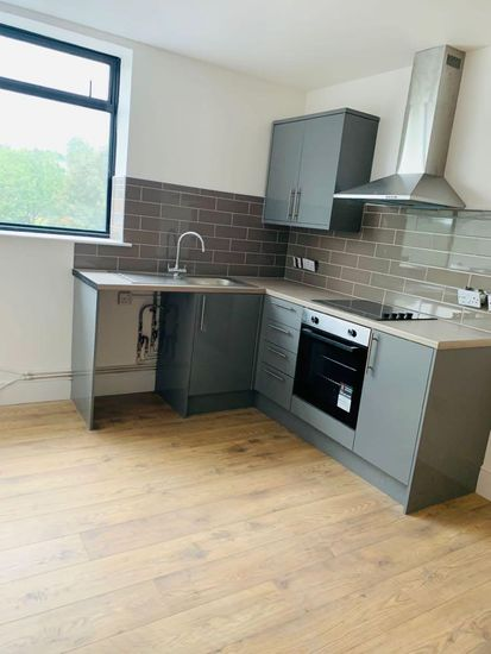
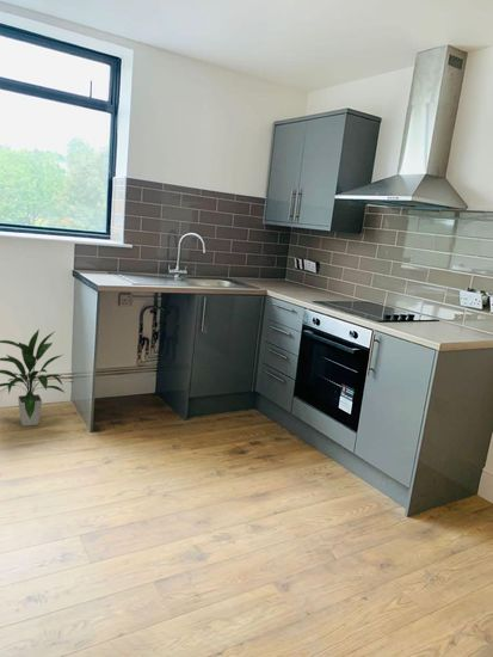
+ indoor plant [0,327,67,428]
